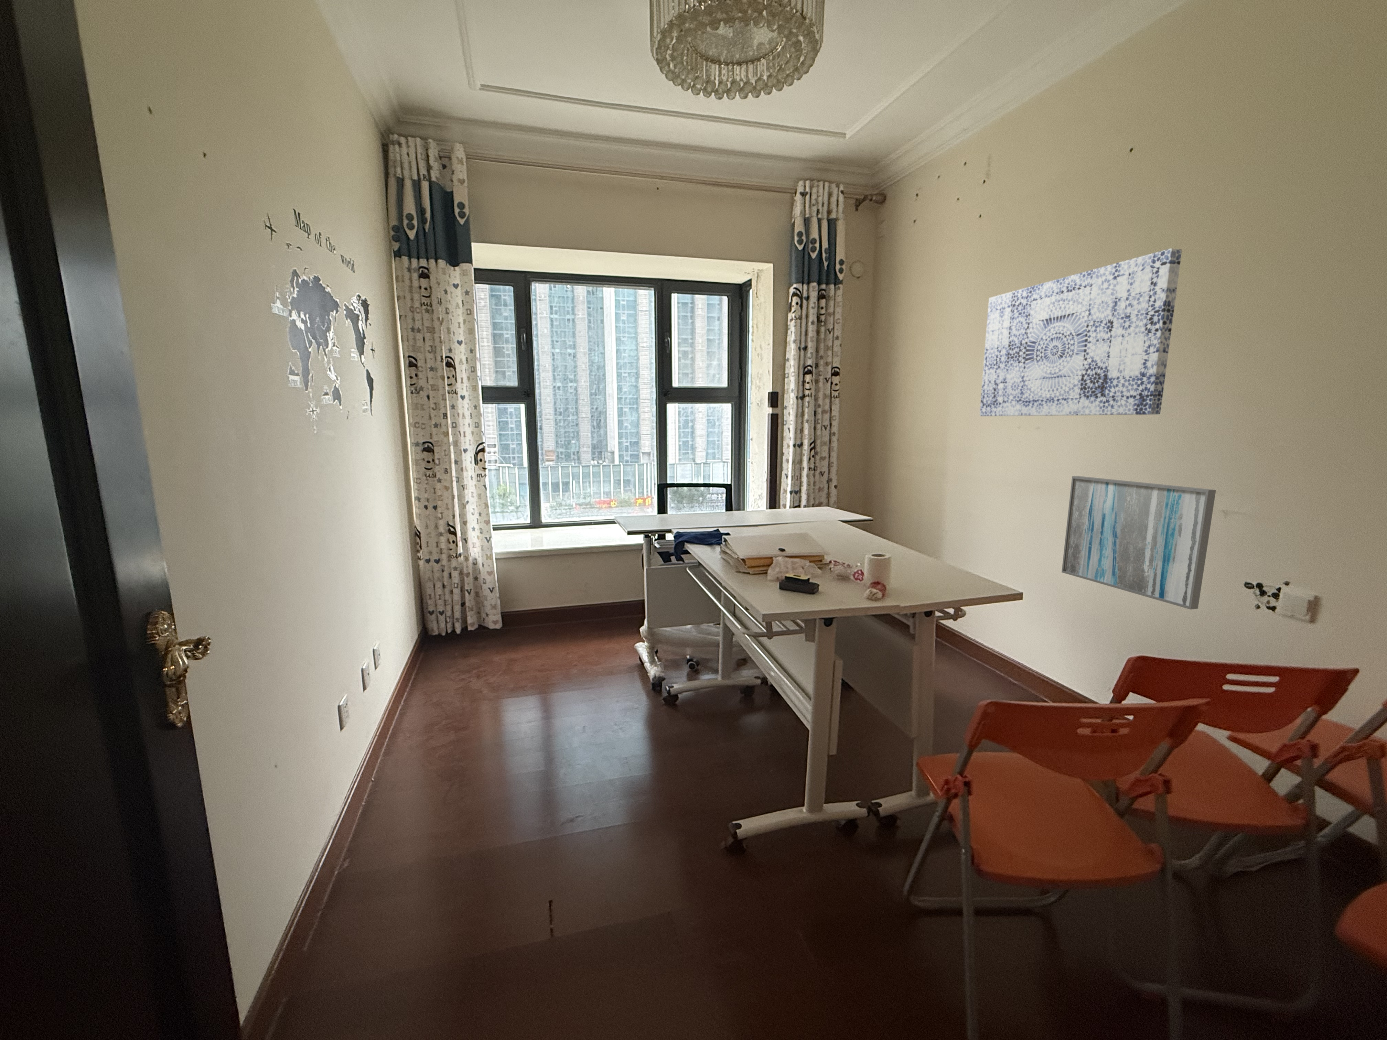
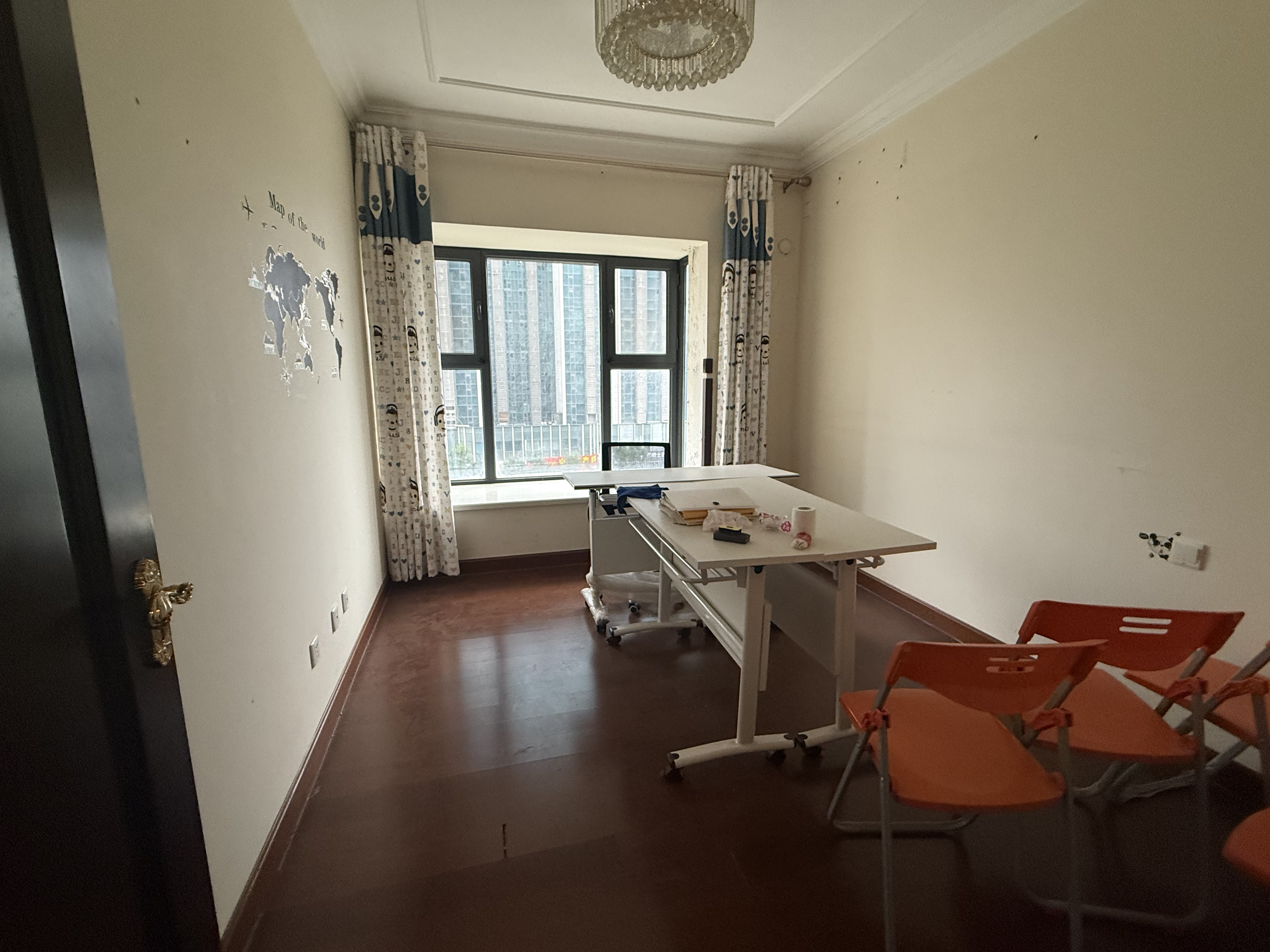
- wall art [980,248,1183,416]
- wall art [1062,475,1217,610]
